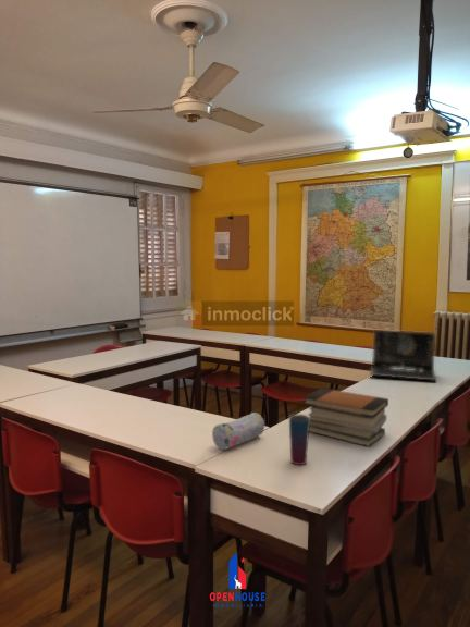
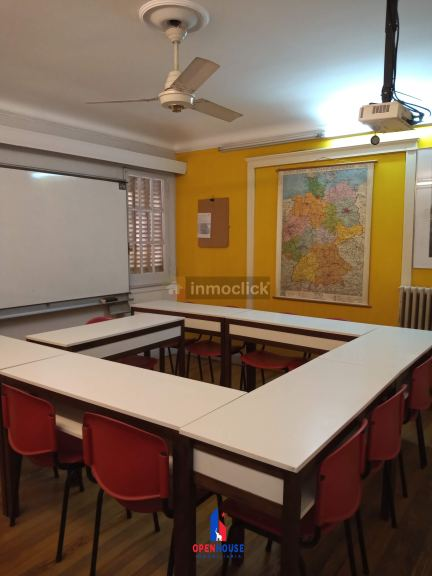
- pencil case [211,411,265,451]
- cup [288,414,310,466]
- book stack [302,386,389,447]
- laptop computer [368,329,437,382]
